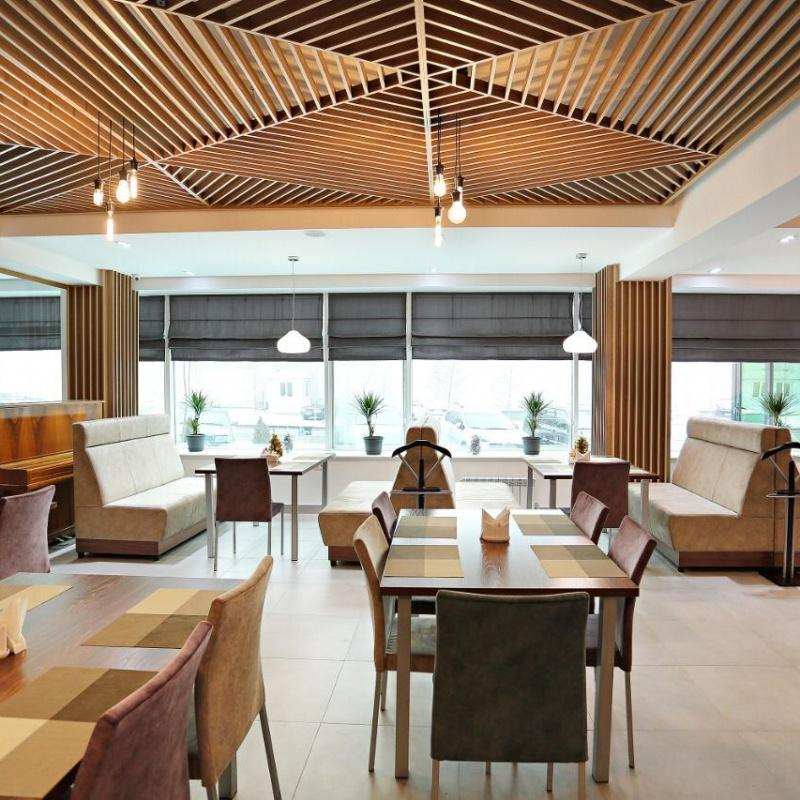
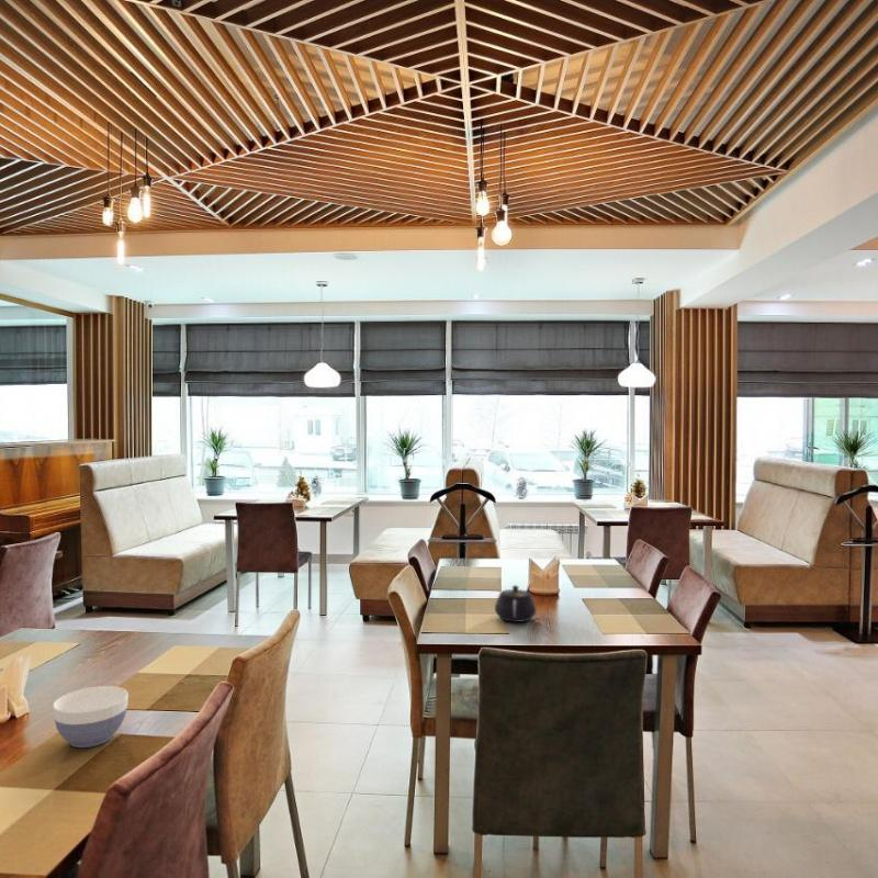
+ bowl [52,685,130,748]
+ teapot [494,584,538,623]
